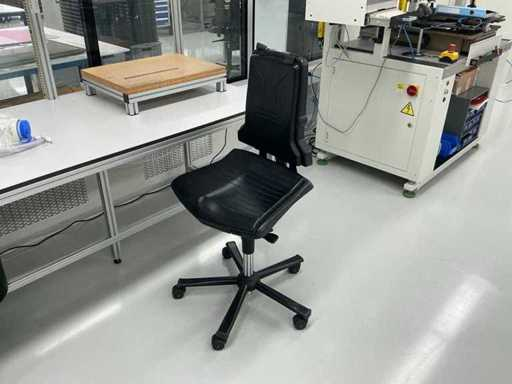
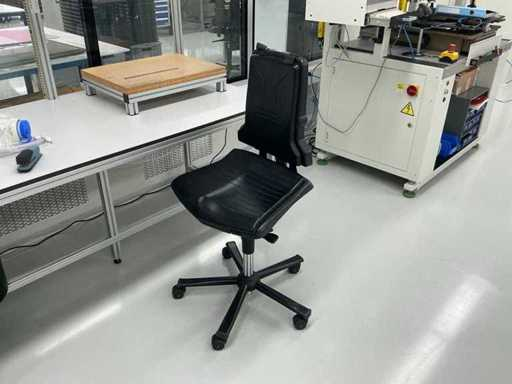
+ stapler [15,145,43,172]
